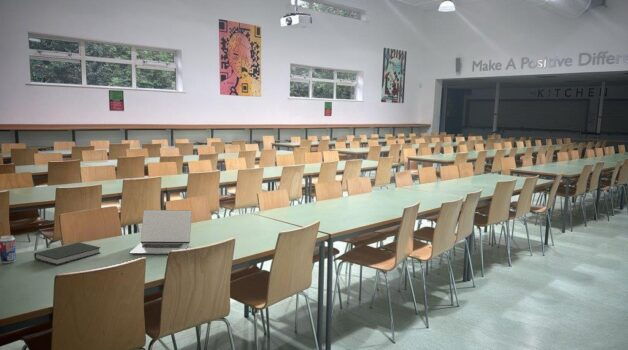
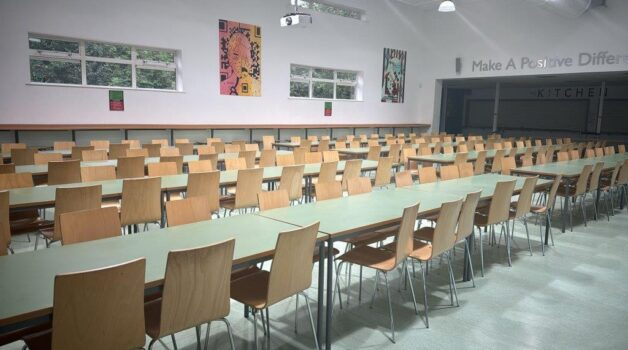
- book [33,242,101,266]
- beverage can [0,234,17,264]
- laptop [129,209,193,255]
